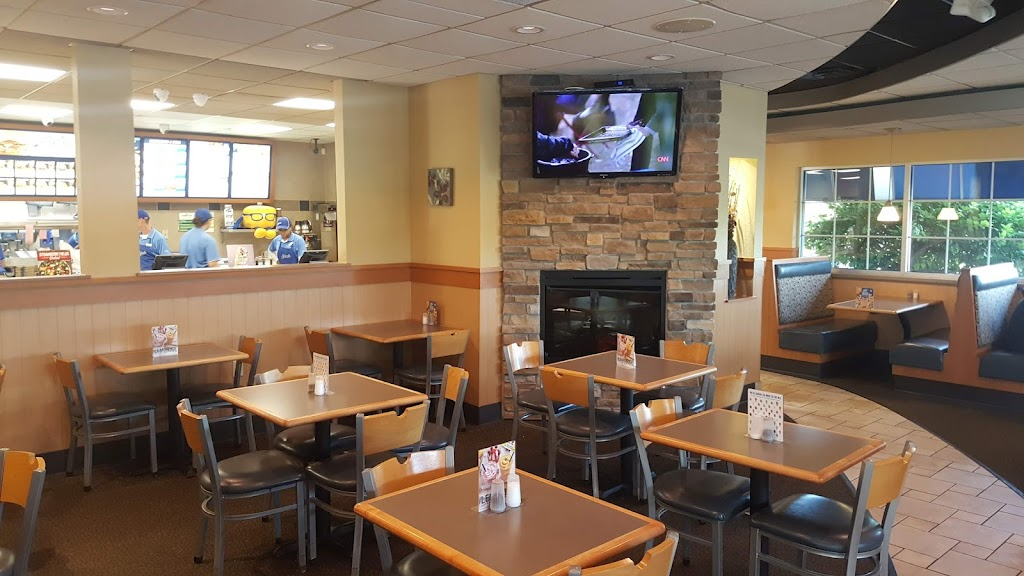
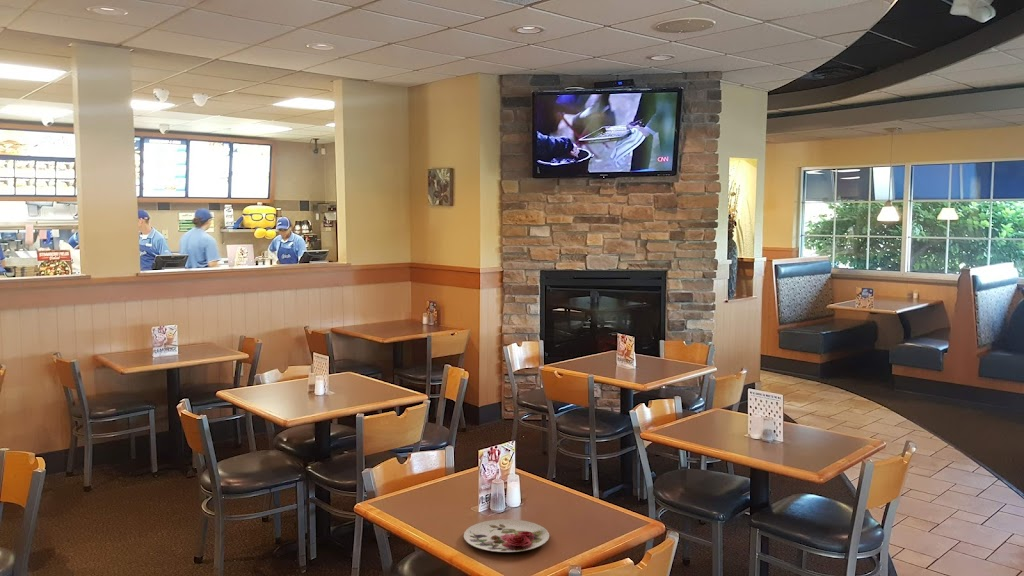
+ plate [463,518,550,553]
